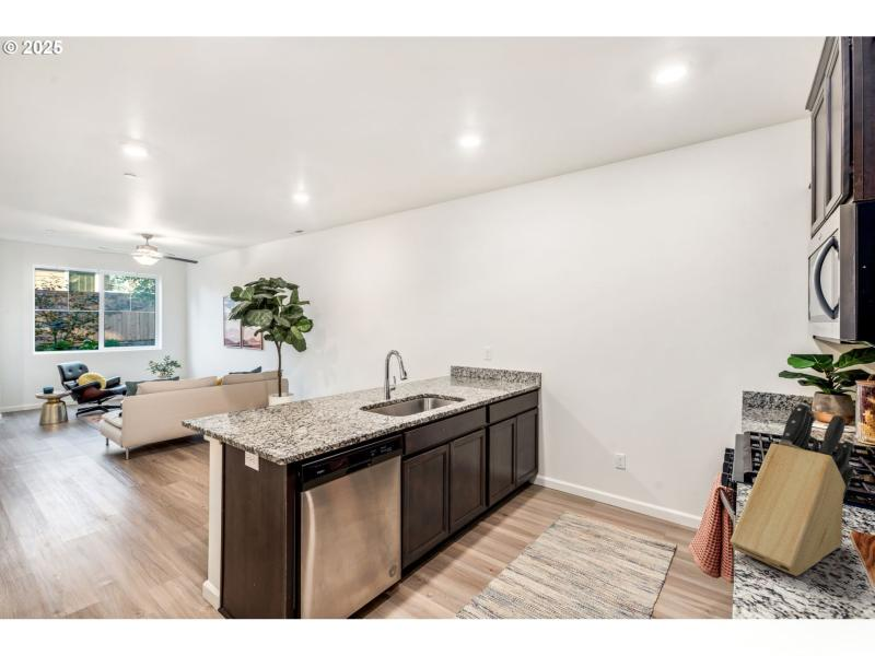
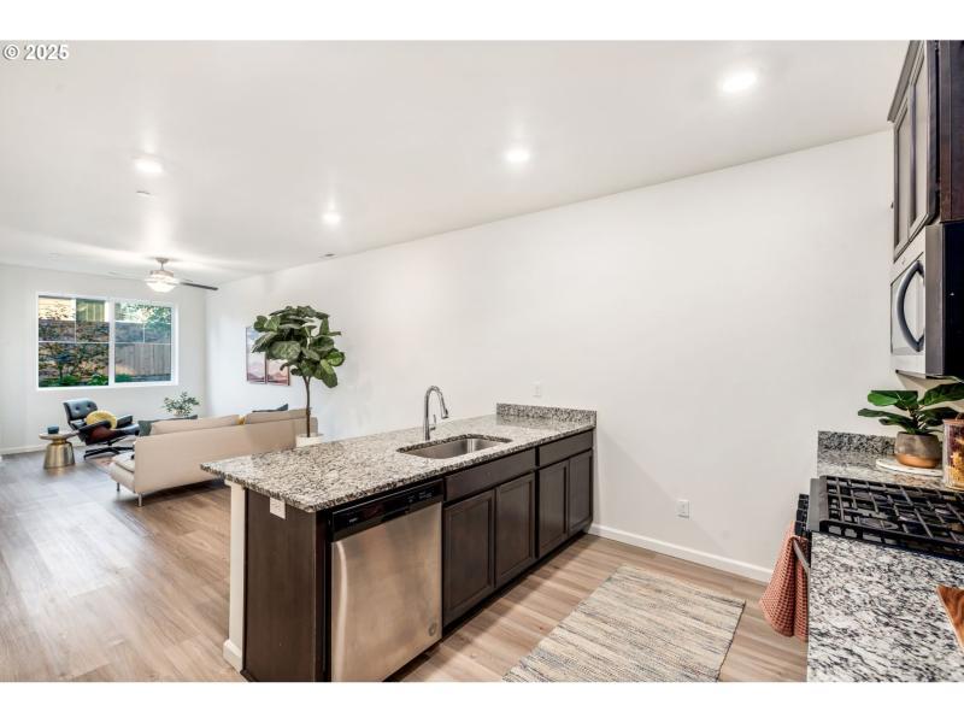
- knife block [728,401,856,577]
